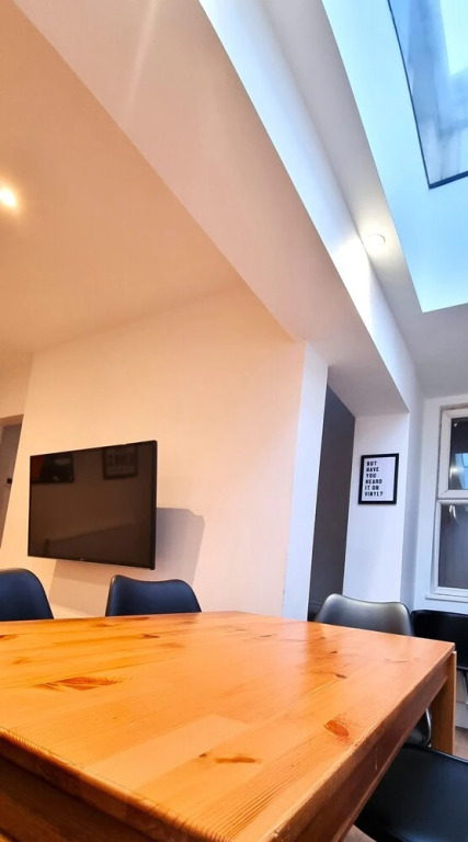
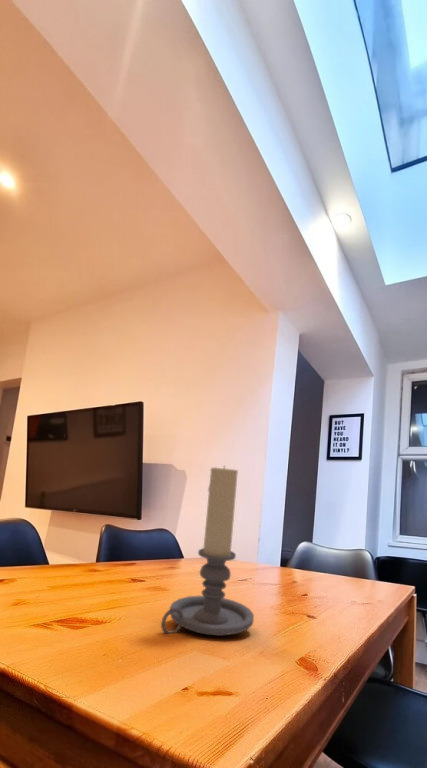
+ candle holder [160,464,255,637]
